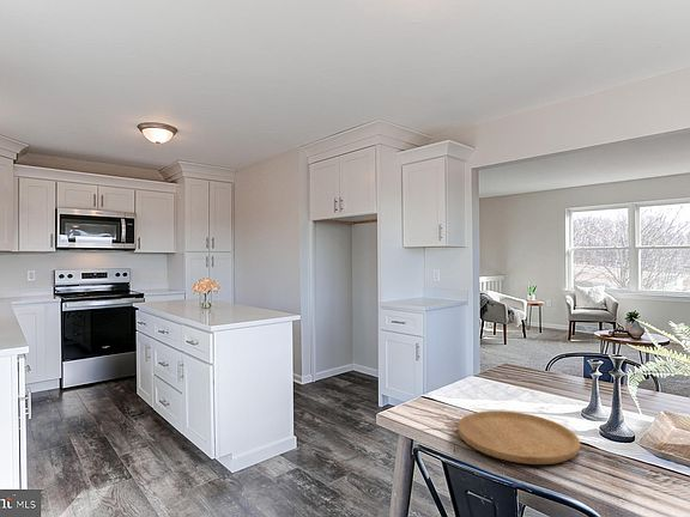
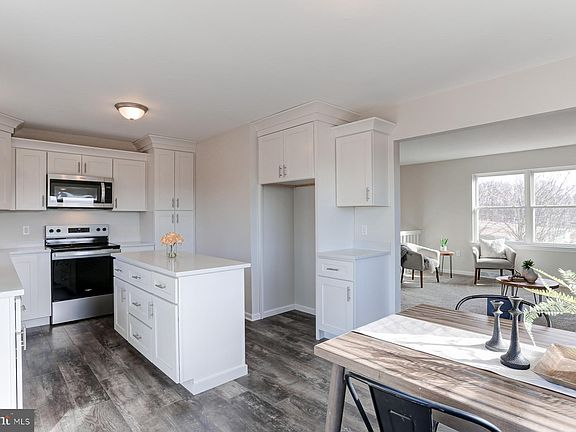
- cutting board [456,409,581,466]
